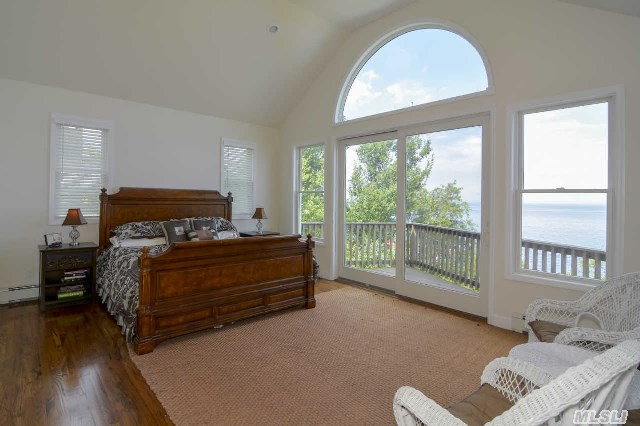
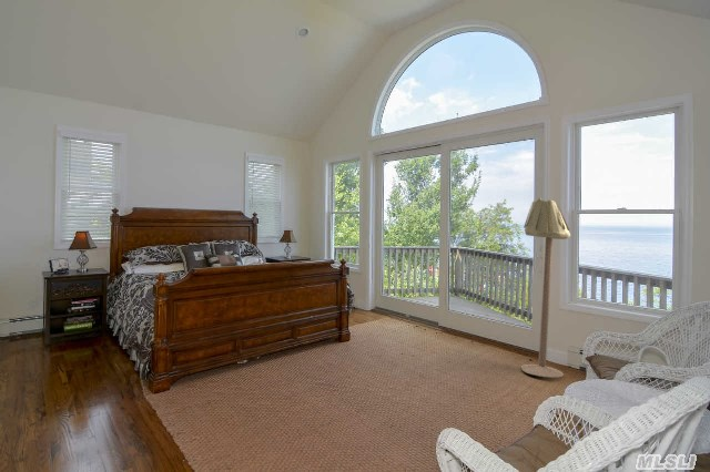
+ floor lamp [520,196,571,379]
